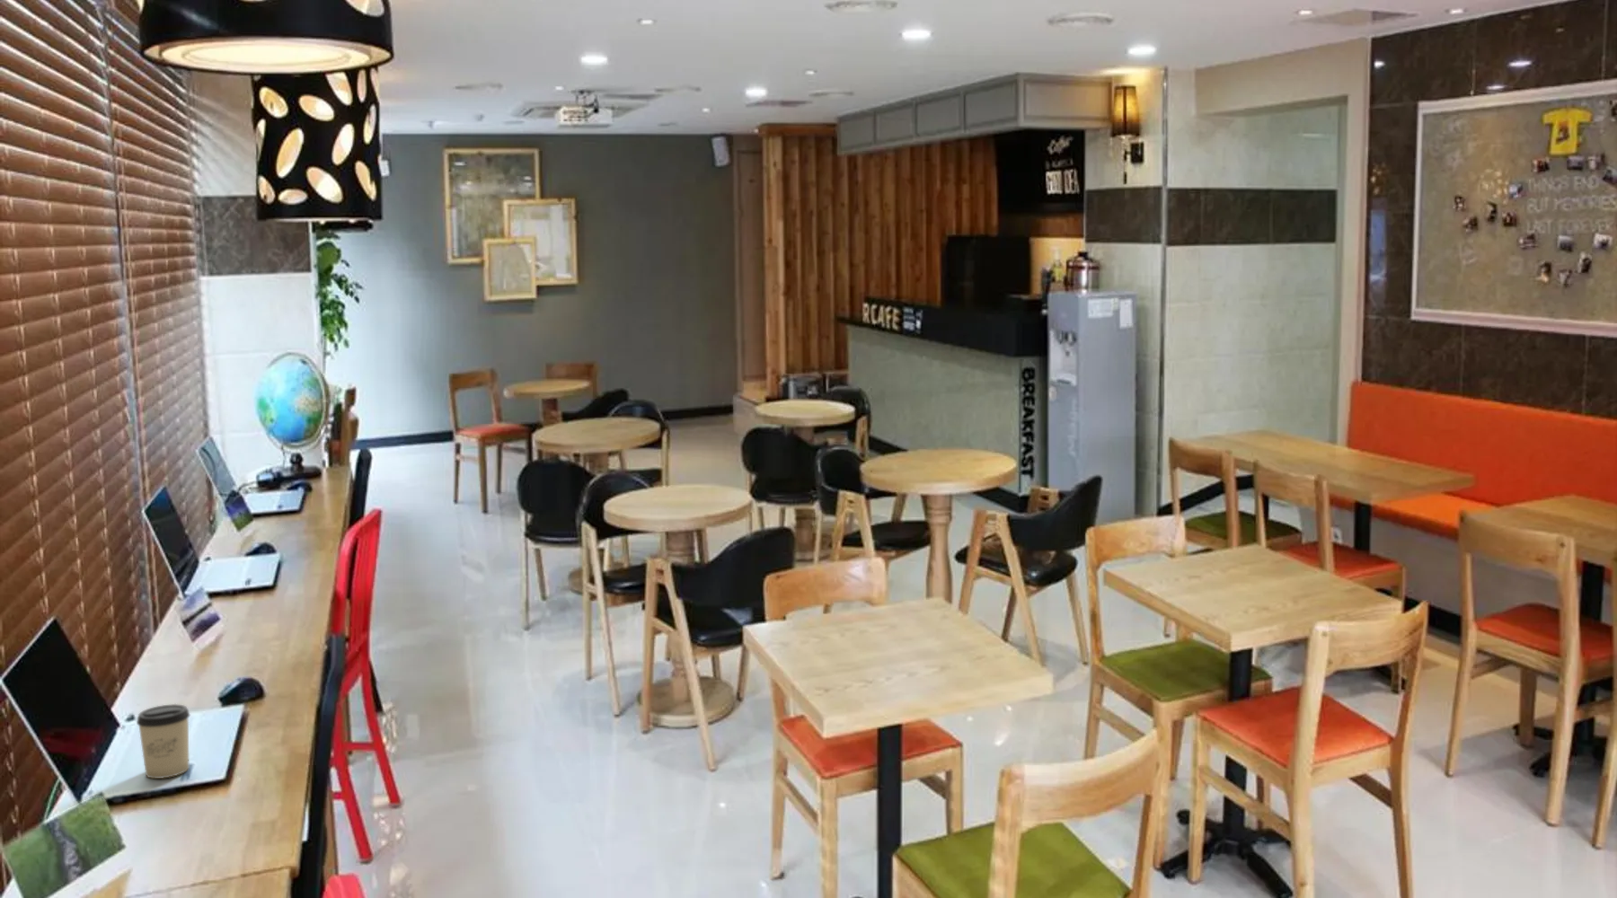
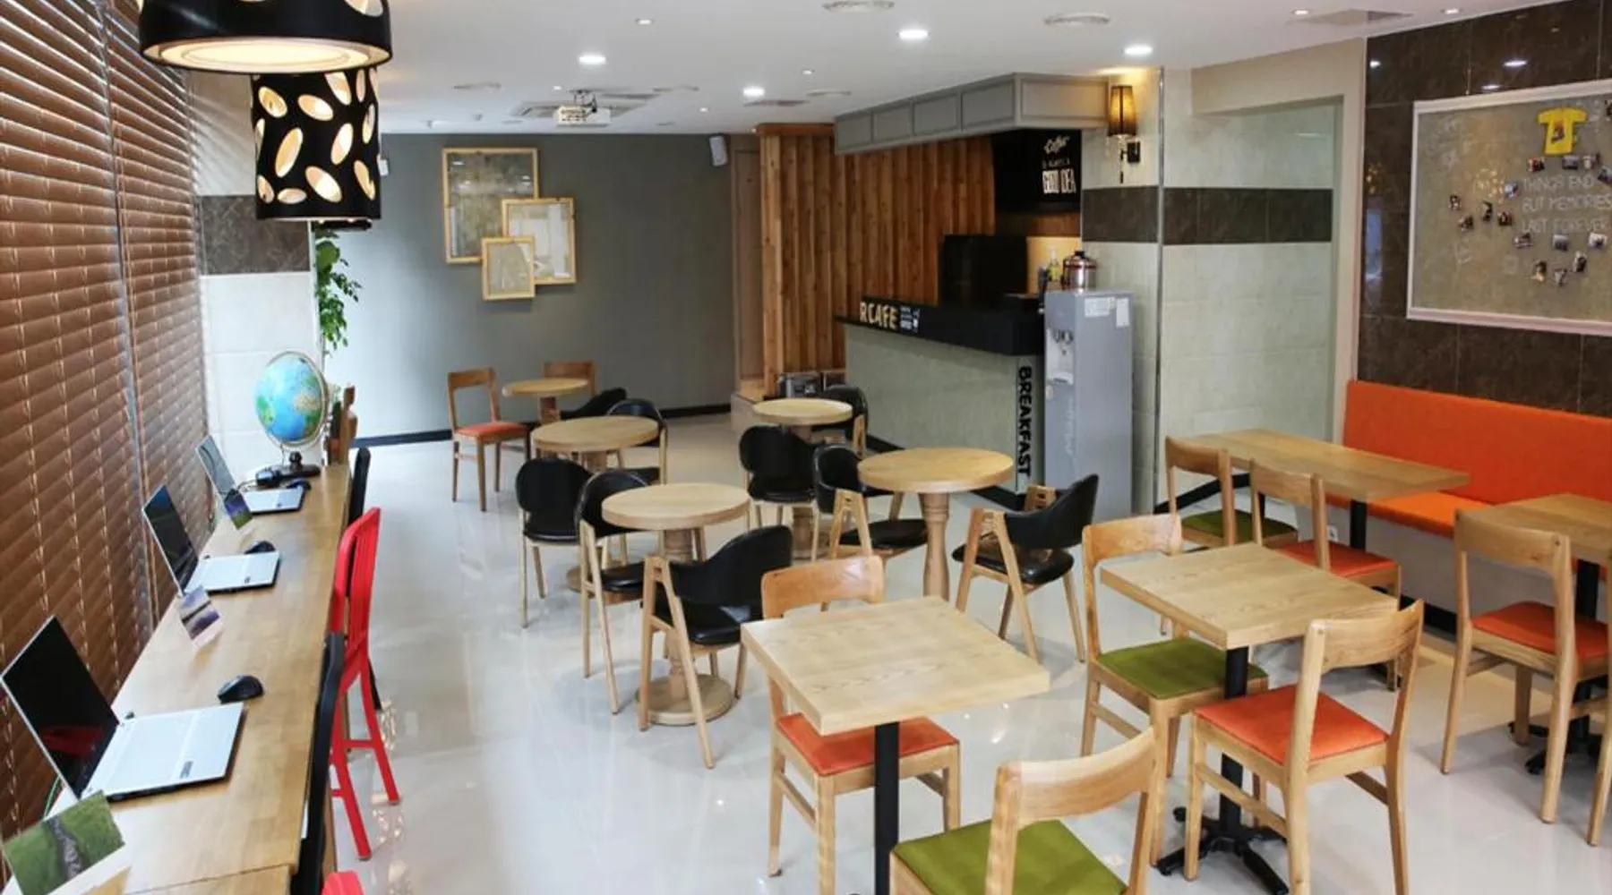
- cup [136,703,190,780]
